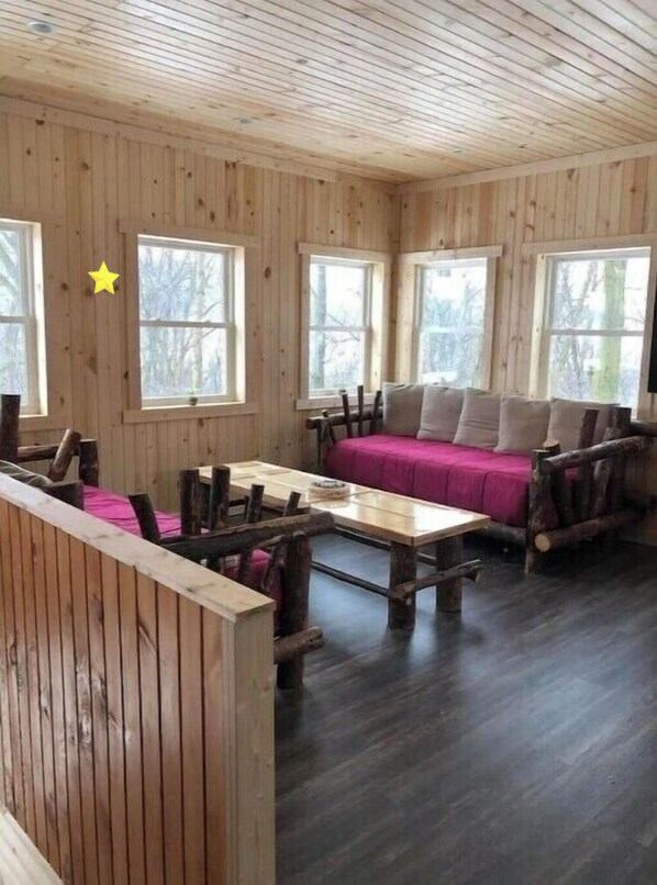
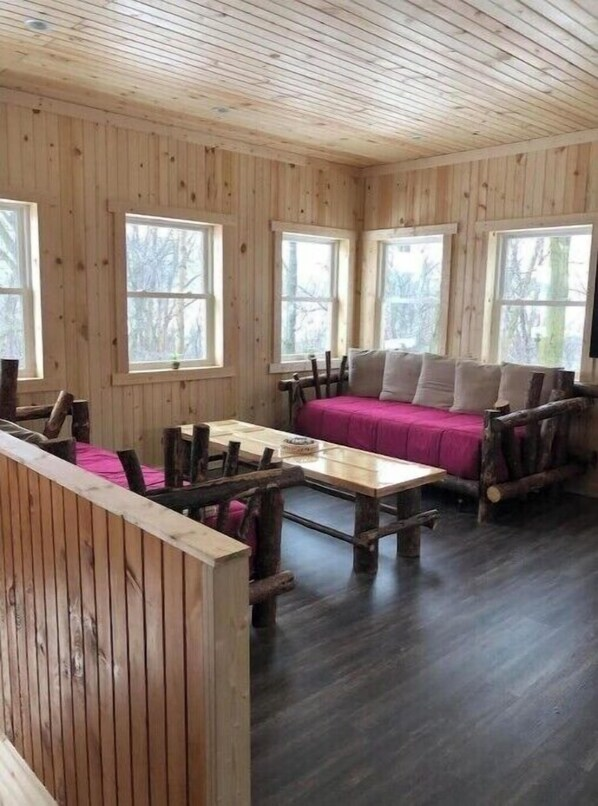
- decorative star [87,260,121,295]
